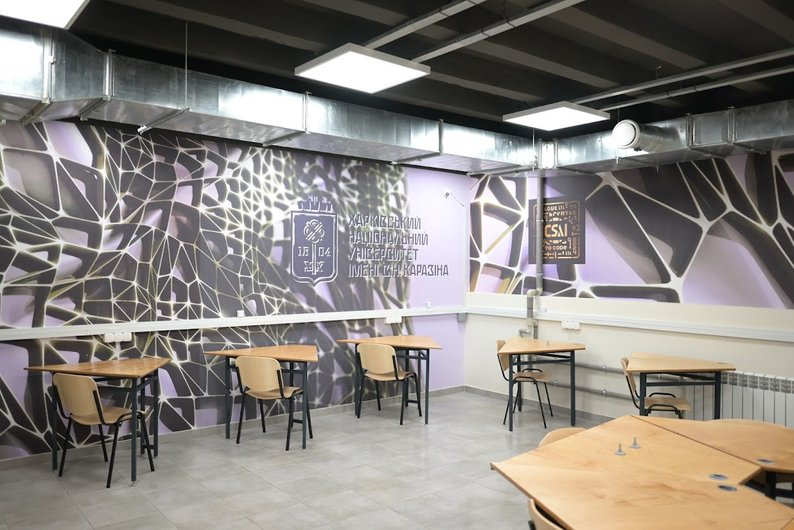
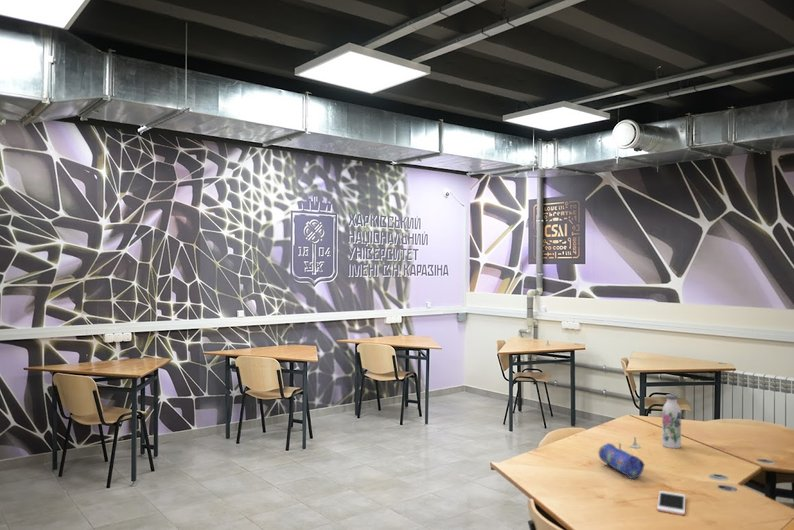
+ pencil case [598,442,646,480]
+ water bottle [661,393,682,449]
+ cell phone [656,490,686,516]
